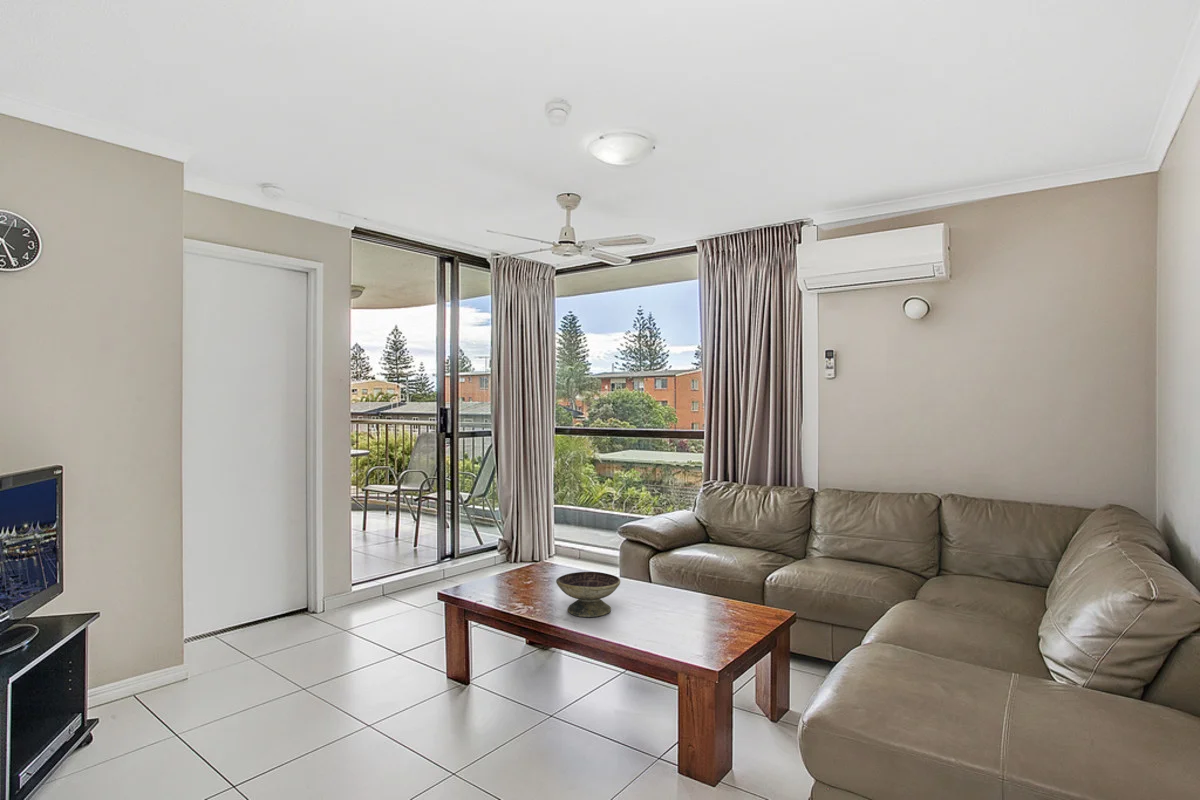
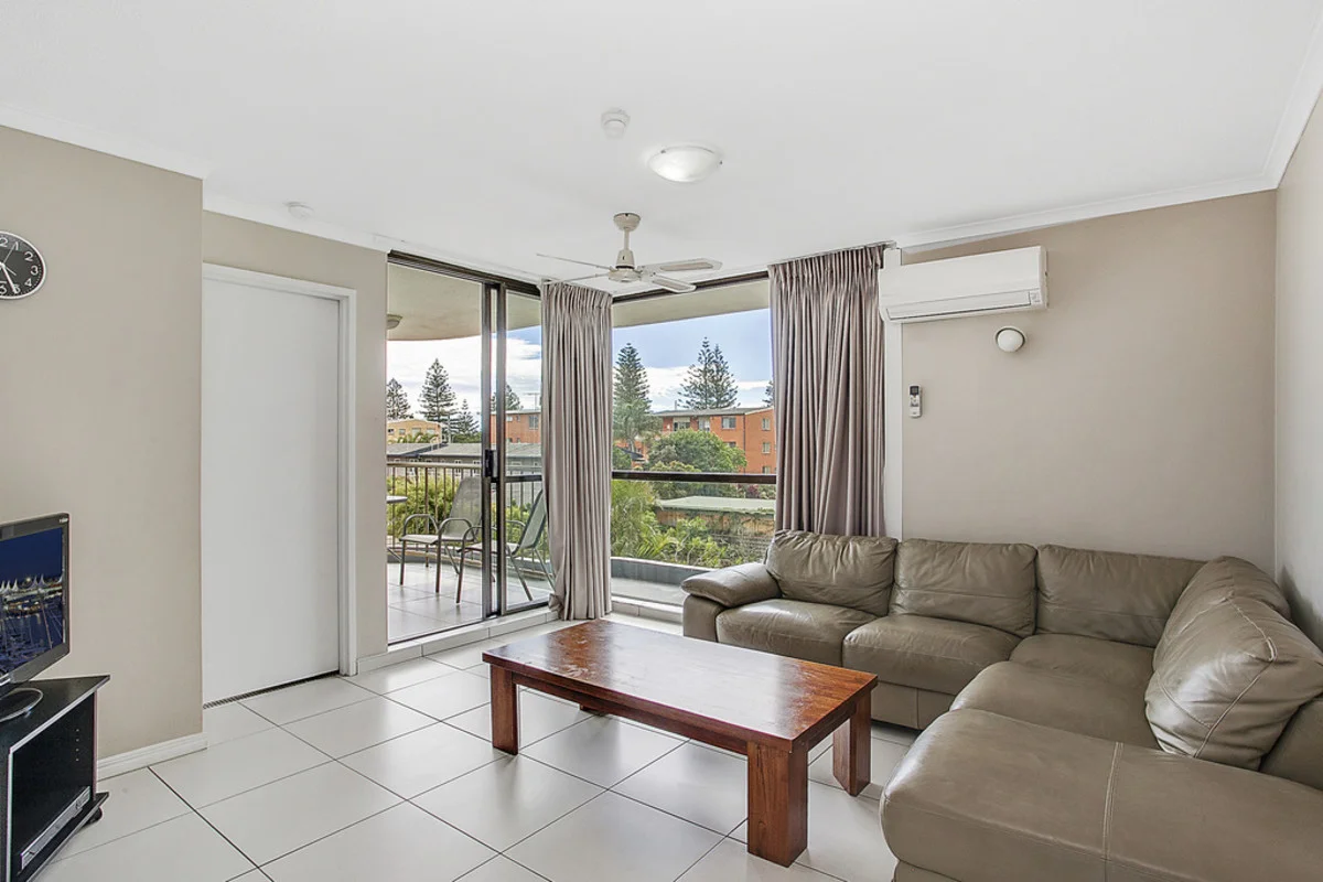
- decorative bowl [555,571,621,618]
